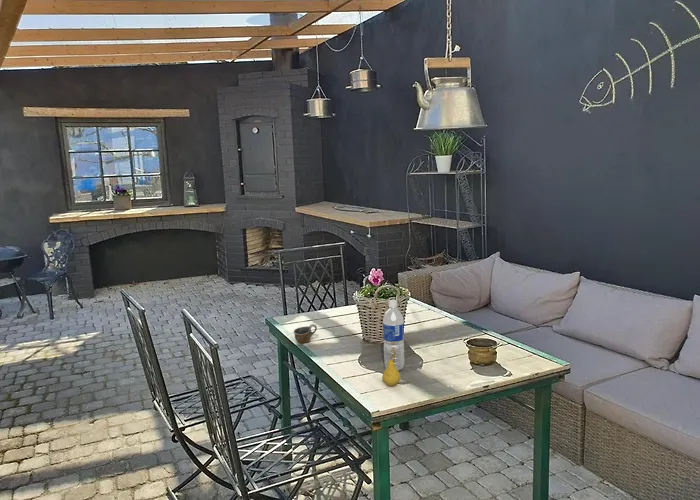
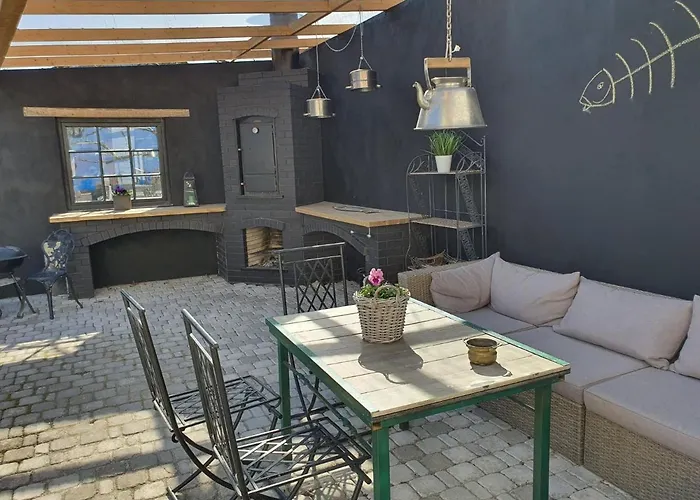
- cup [293,323,318,344]
- water bottle [382,299,405,371]
- fruit [381,353,401,387]
